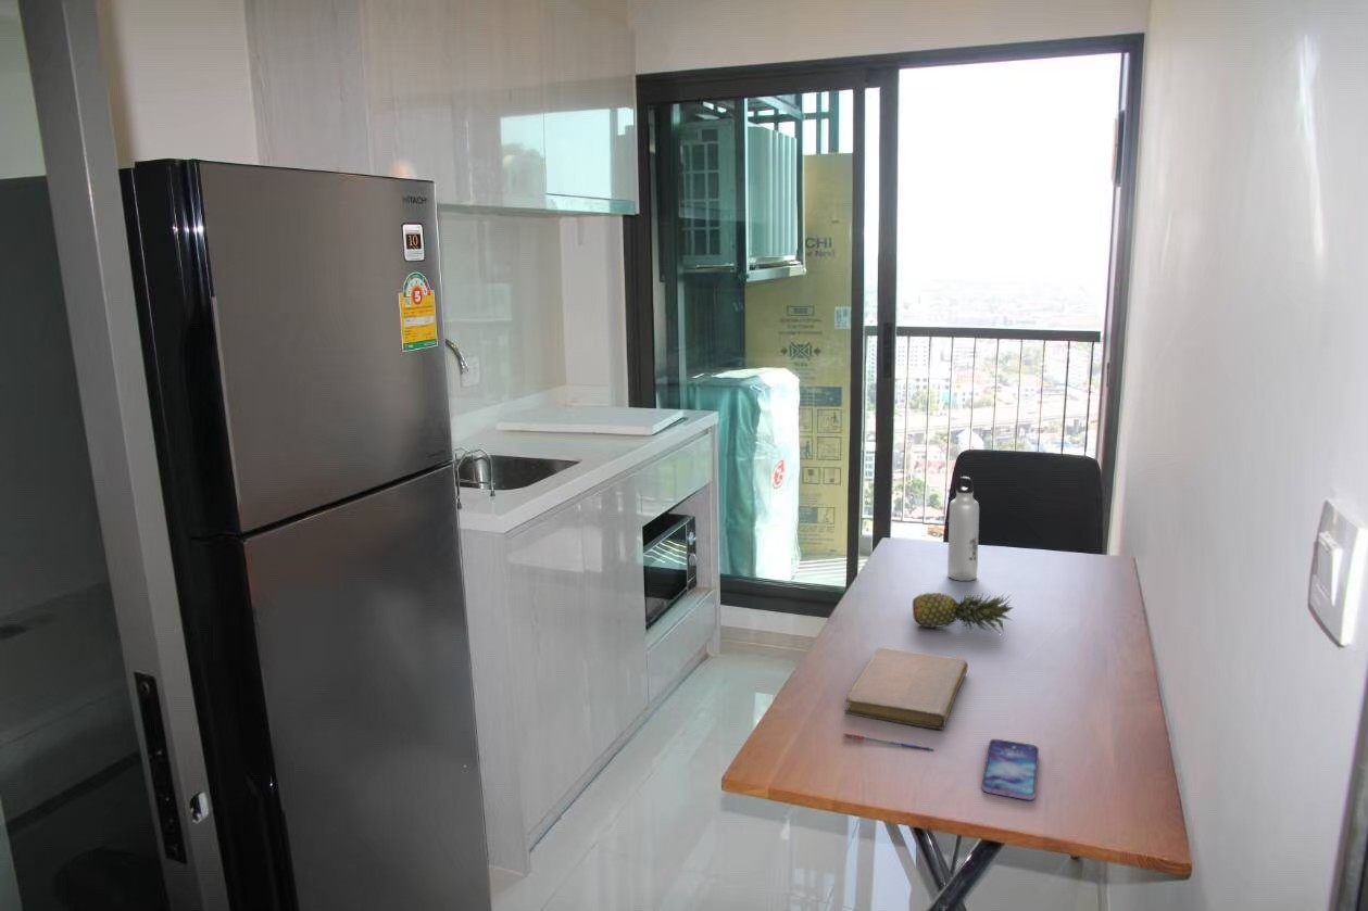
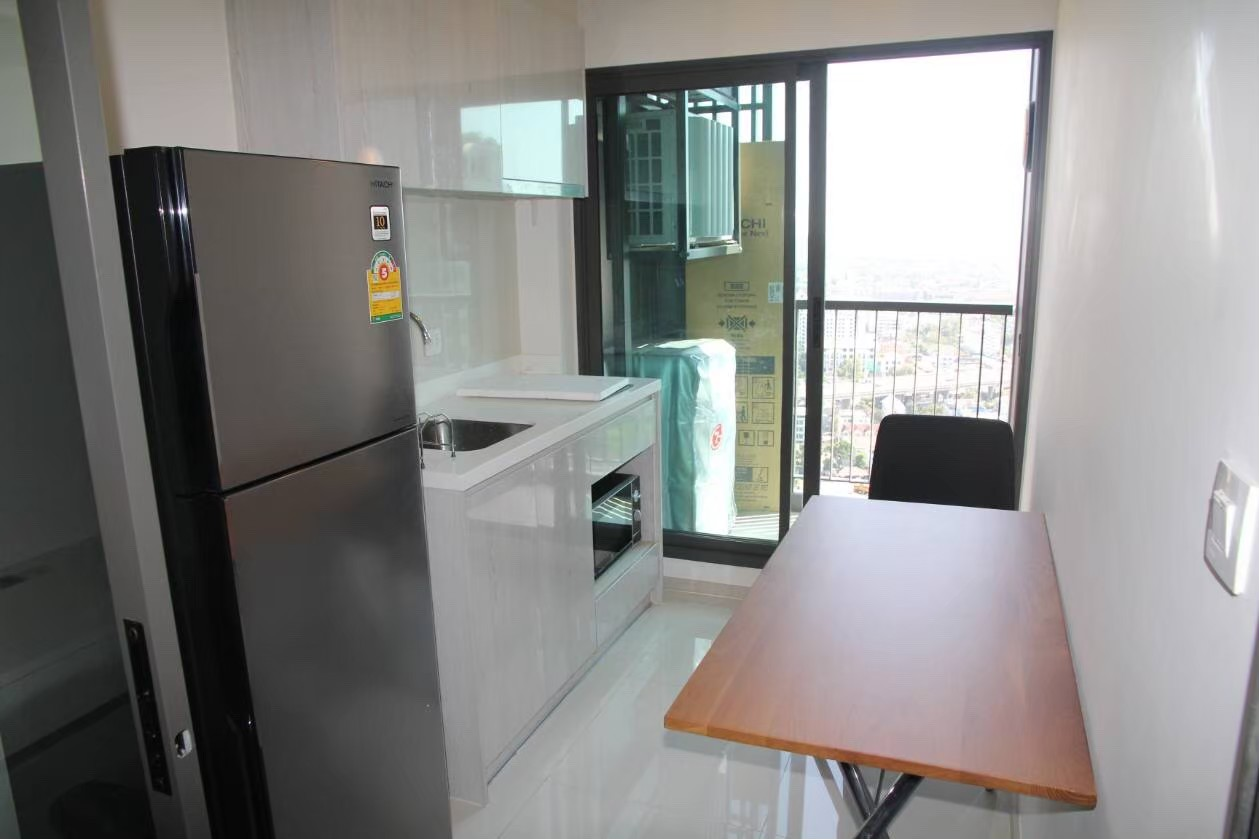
- pen [843,732,934,752]
- smartphone [981,738,1040,801]
- notebook [844,646,969,731]
- water bottle [946,476,980,582]
- fruit [912,591,1014,634]
